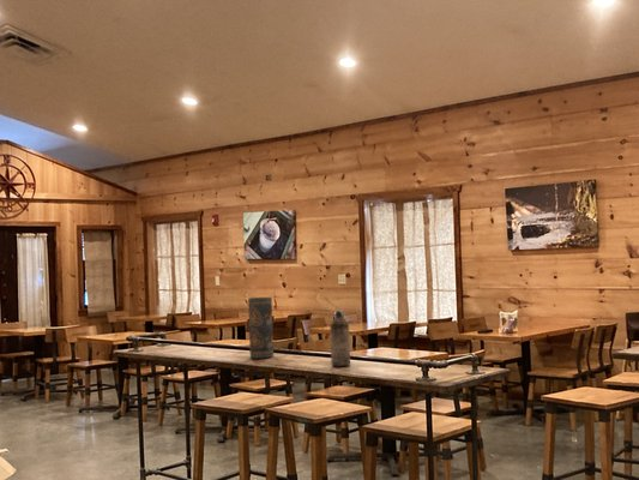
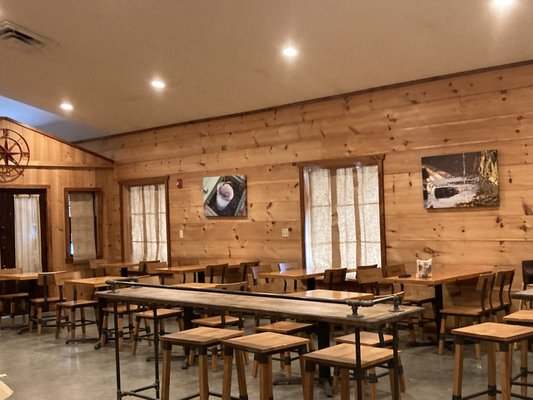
- water bottle [328,310,351,367]
- vase [247,296,275,359]
